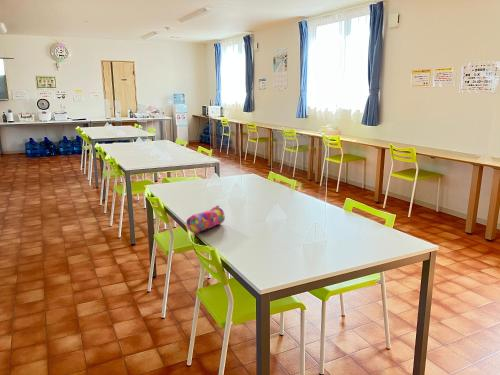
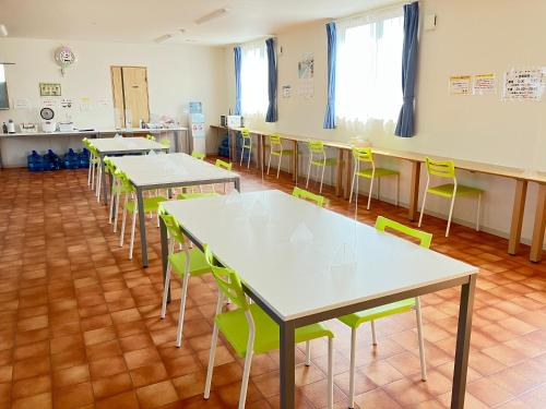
- pencil case [185,205,226,234]
